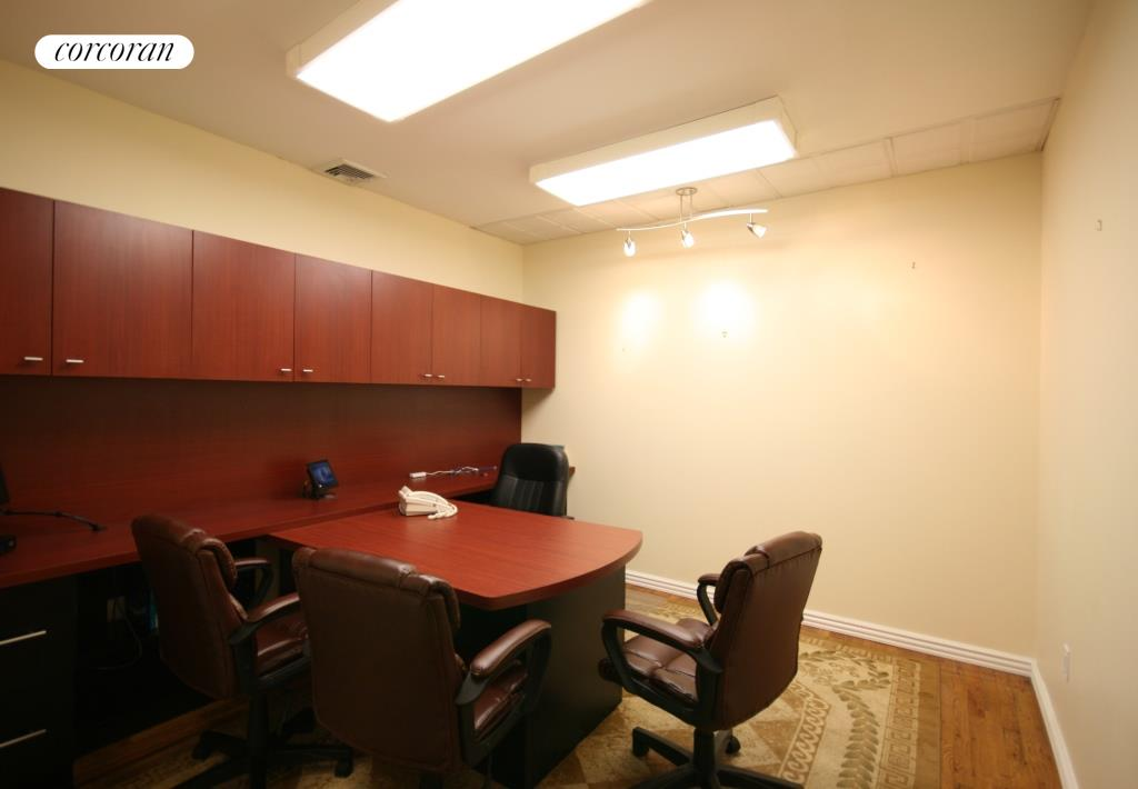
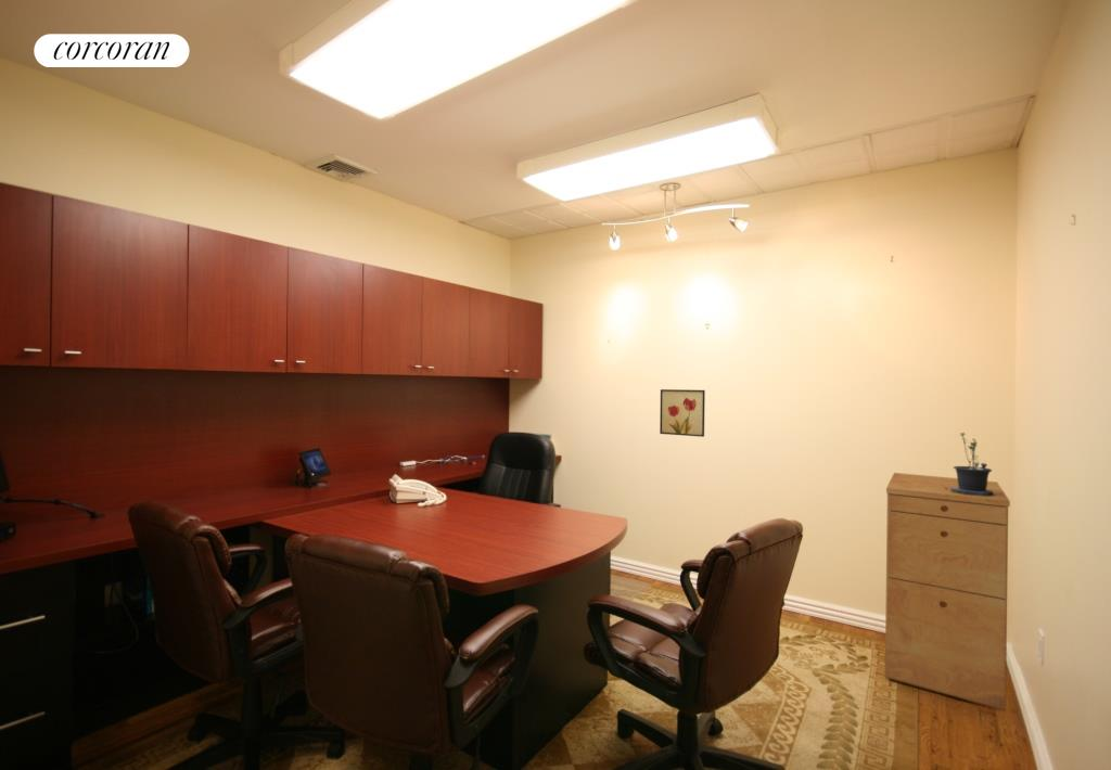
+ wall art [659,388,706,438]
+ filing cabinet [884,472,1011,713]
+ potted plant [945,432,995,497]
